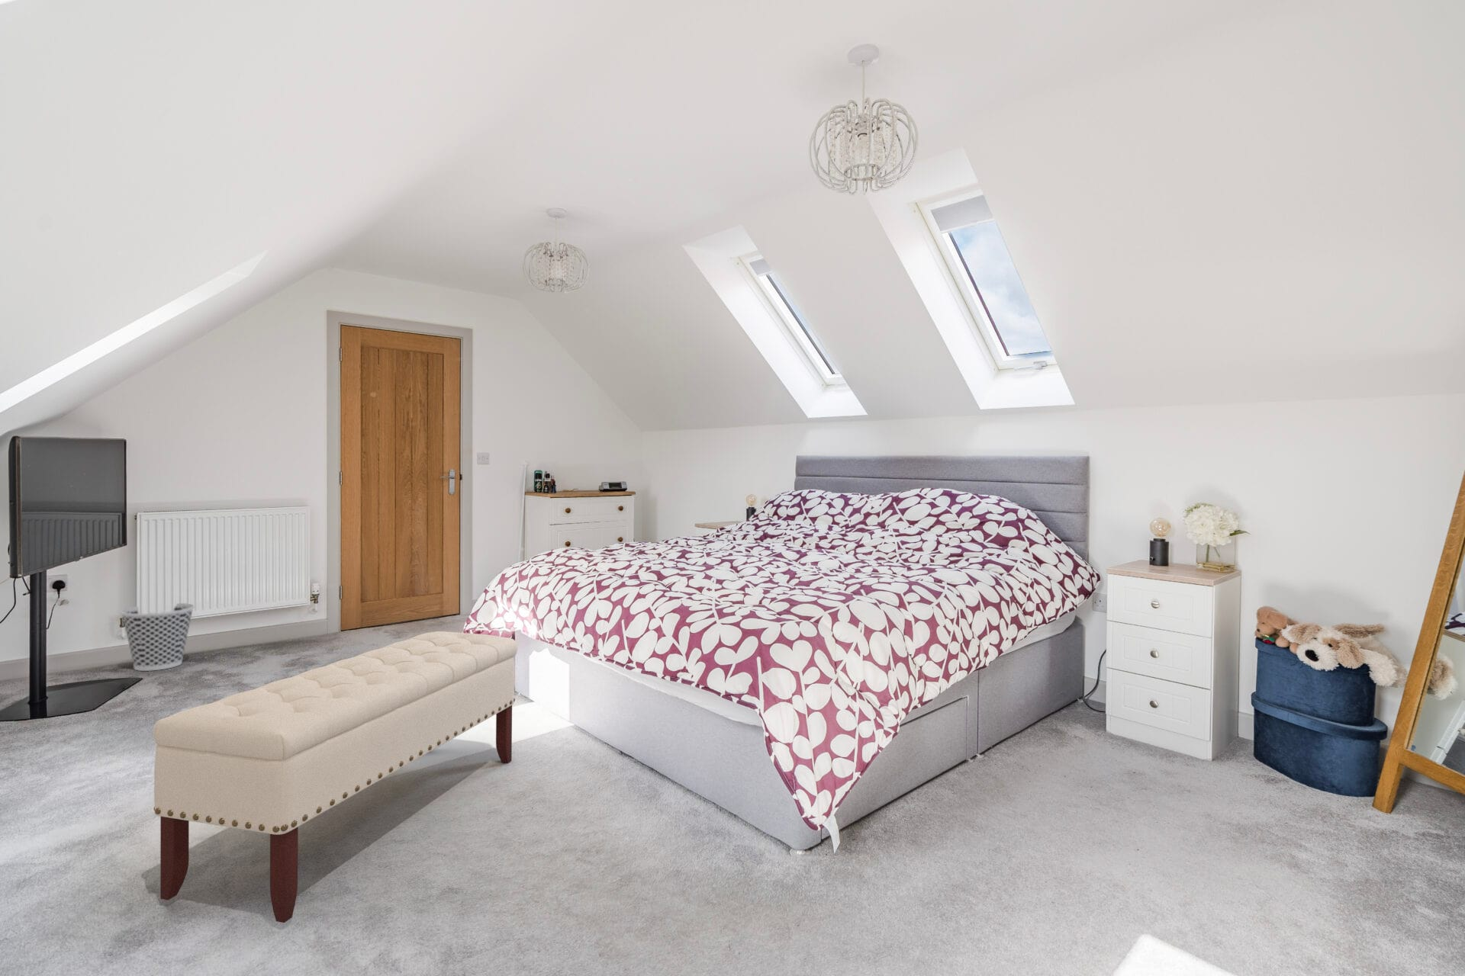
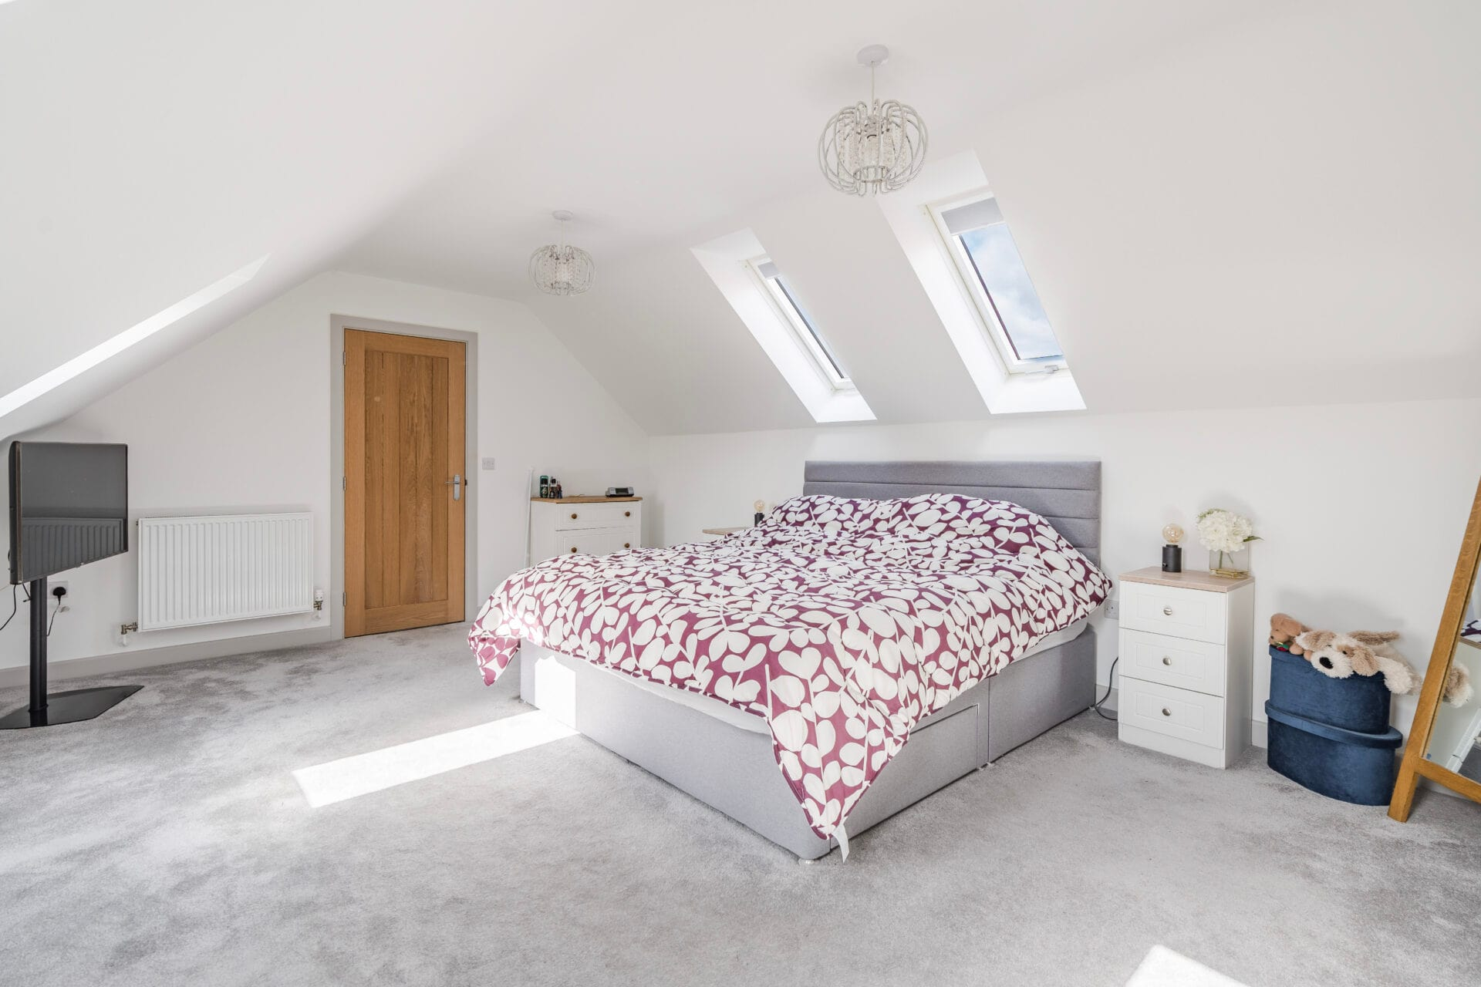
- wastebasket [120,602,195,672]
- bench [152,631,518,924]
